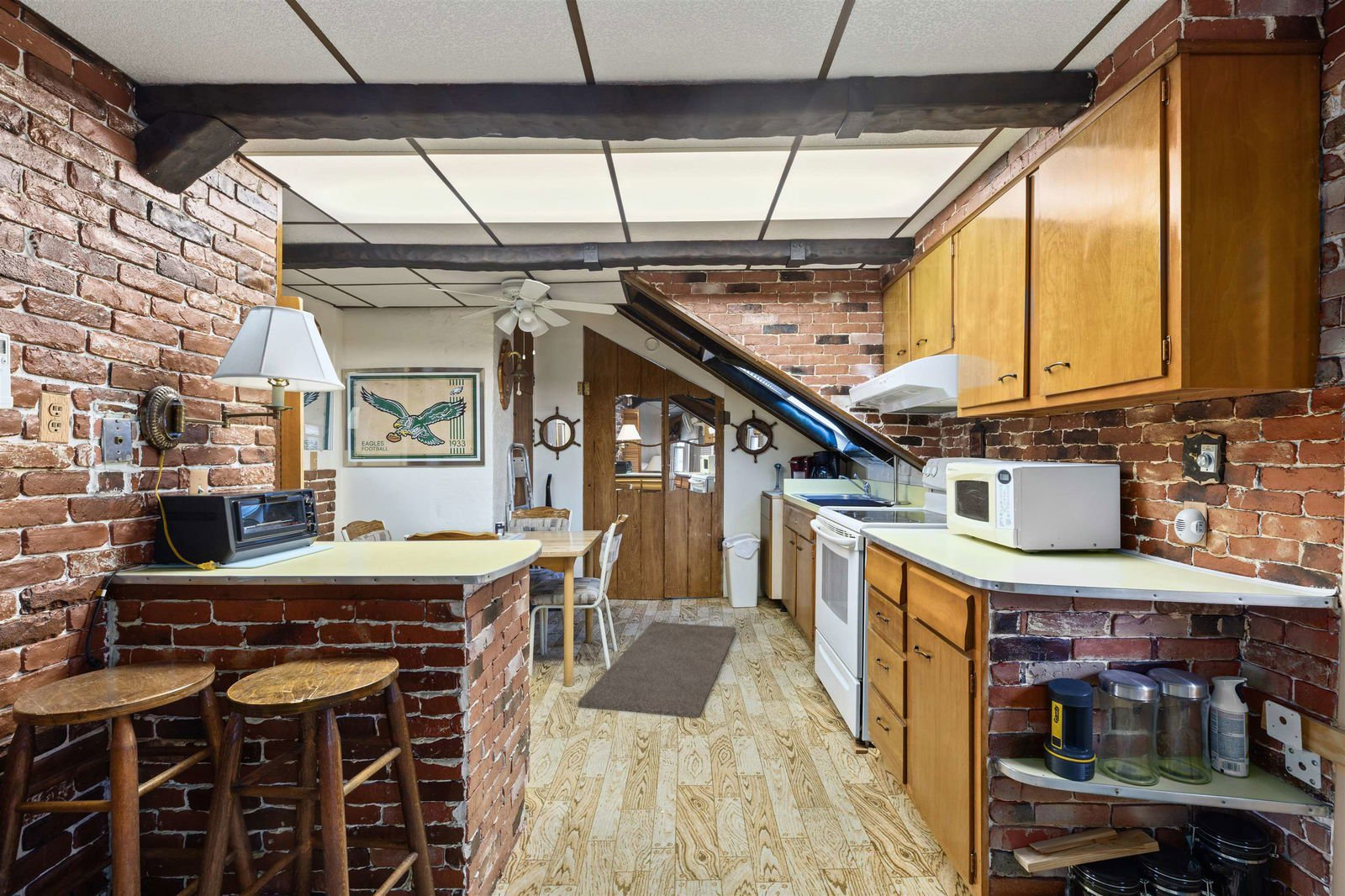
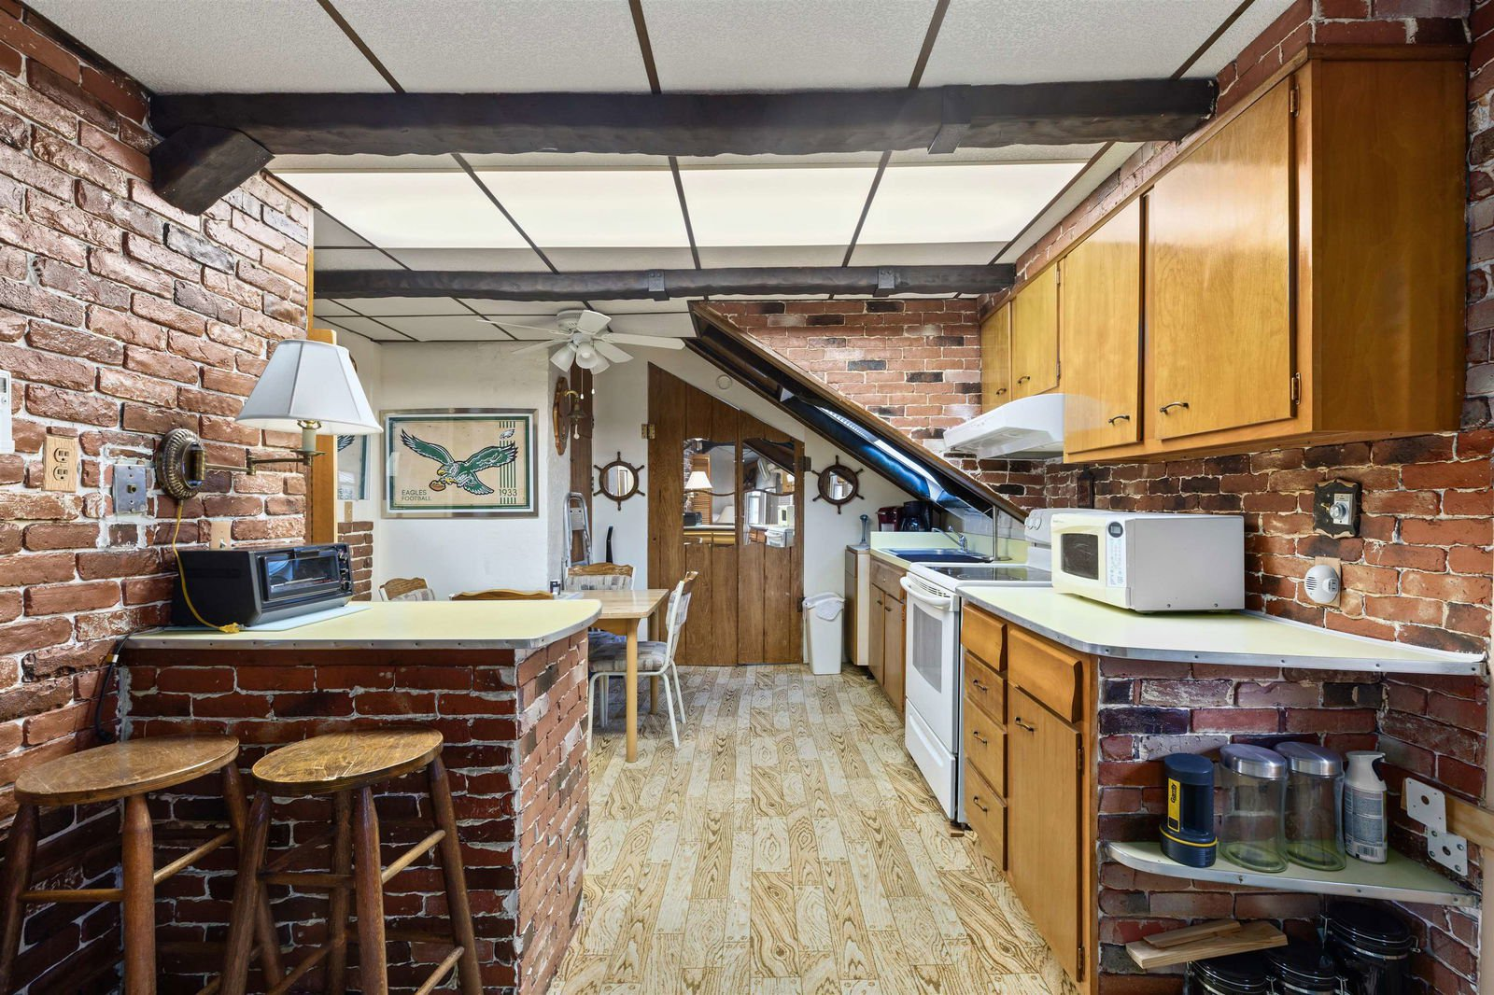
- rug [577,621,737,719]
